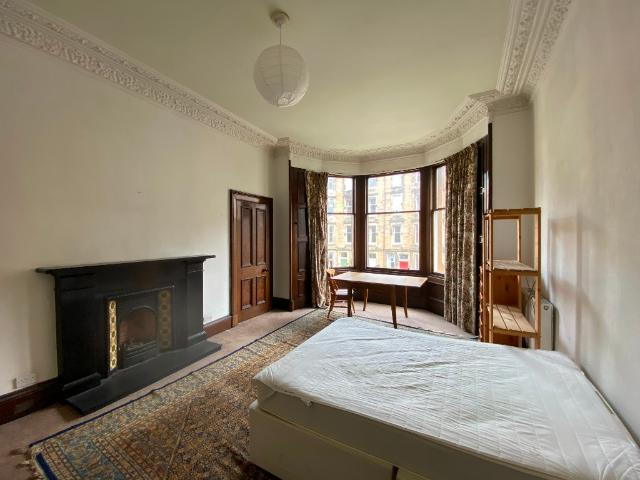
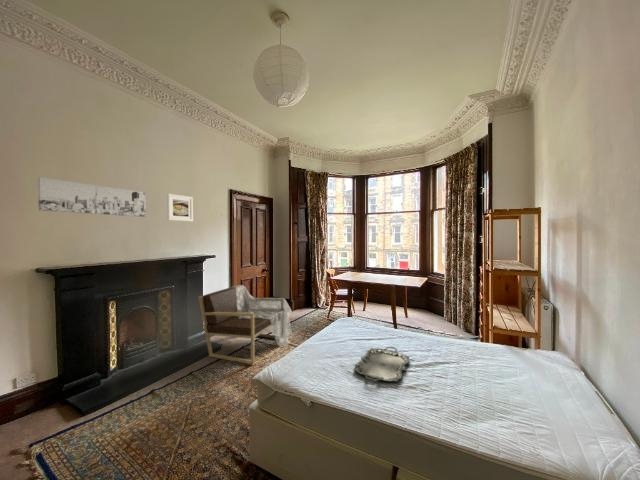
+ wall art [37,176,147,218]
+ armchair [198,284,293,366]
+ serving tray [353,346,410,382]
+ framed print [166,193,194,222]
